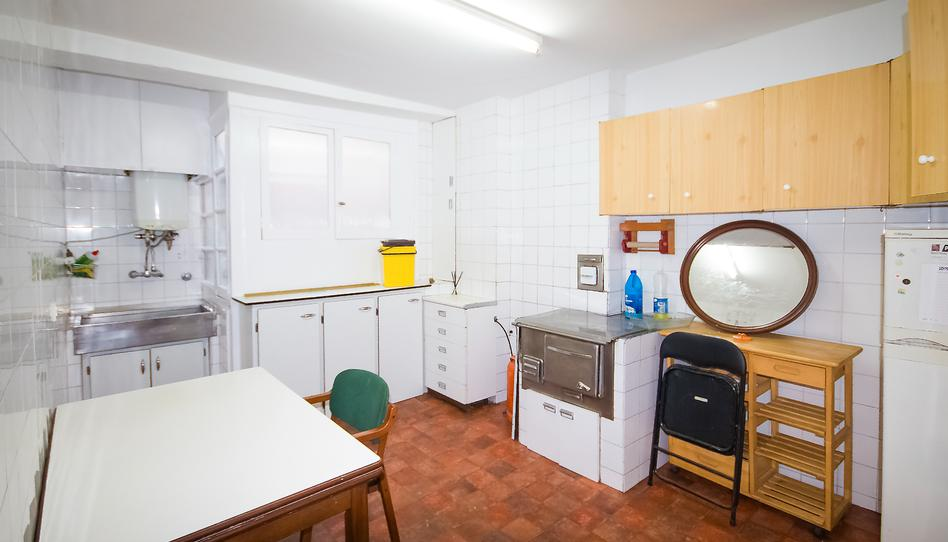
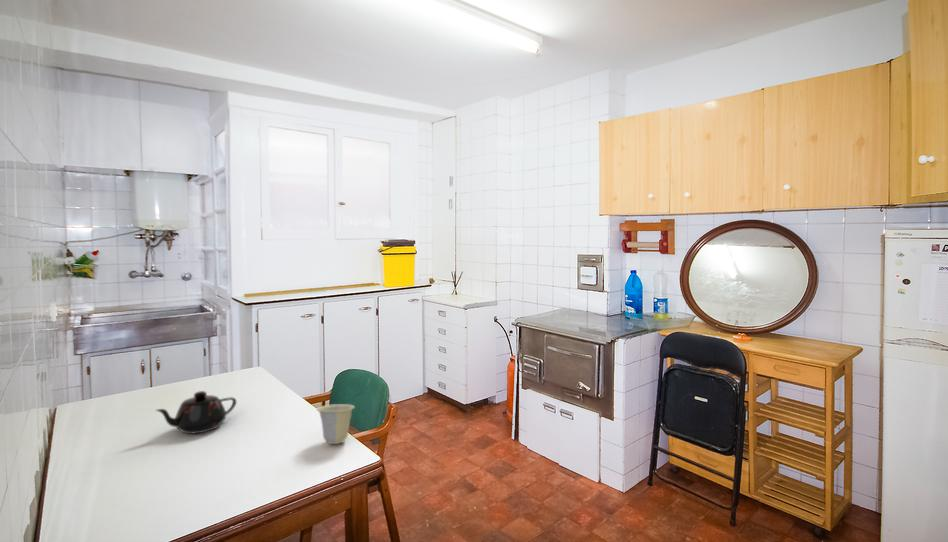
+ teapot [154,390,237,435]
+ cup [316,403,356,445]
